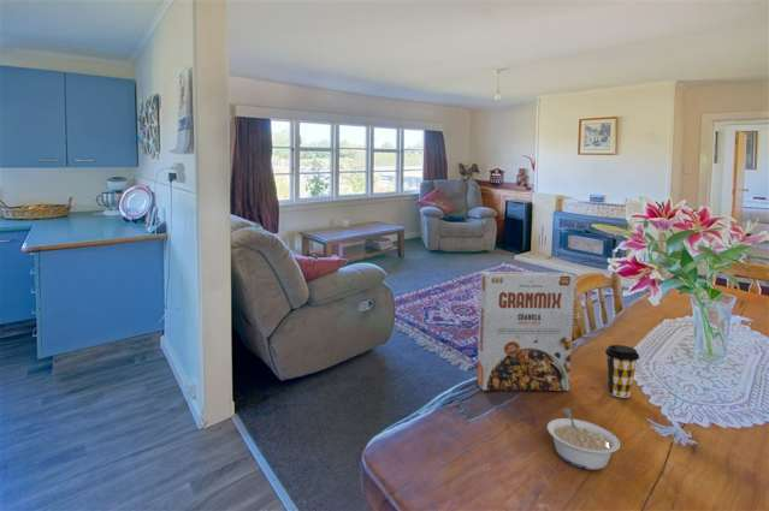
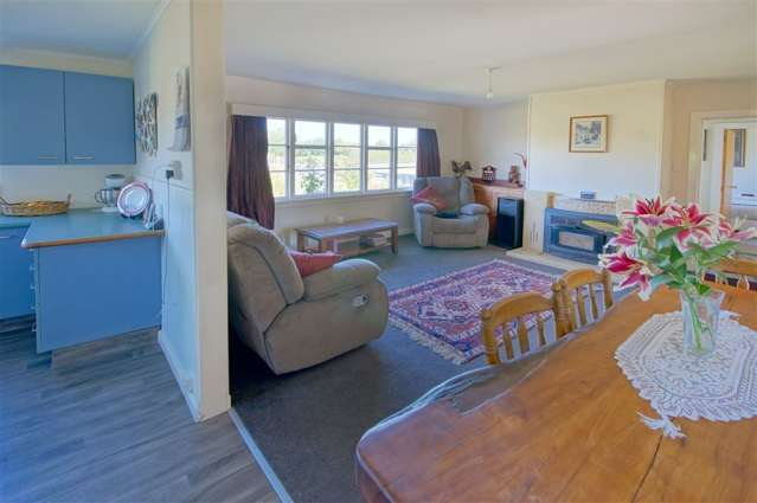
- coffee cup [604,344,640,399]
- legume [546,406,621,471]
- cereal box [475,271,576,392]
